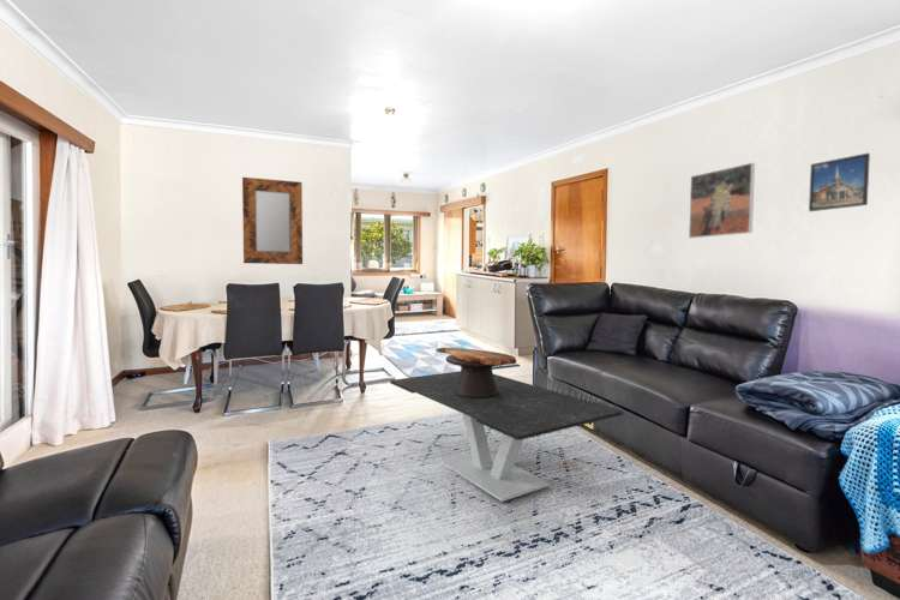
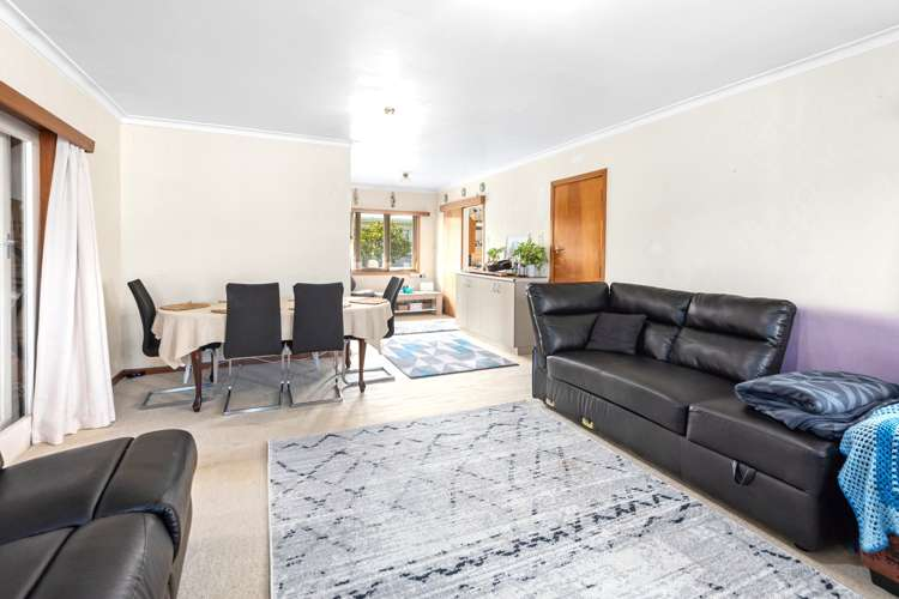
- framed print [808,152,871,212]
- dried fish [436,346,517,398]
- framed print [688,162,756,239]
- home mirror [241,176,304,265]
- coffee table [389,371,624,503]
